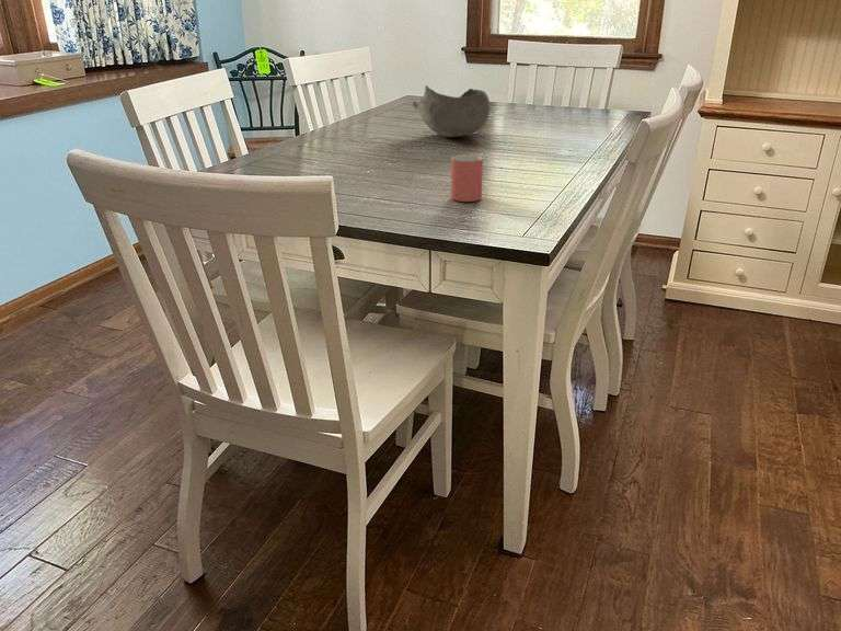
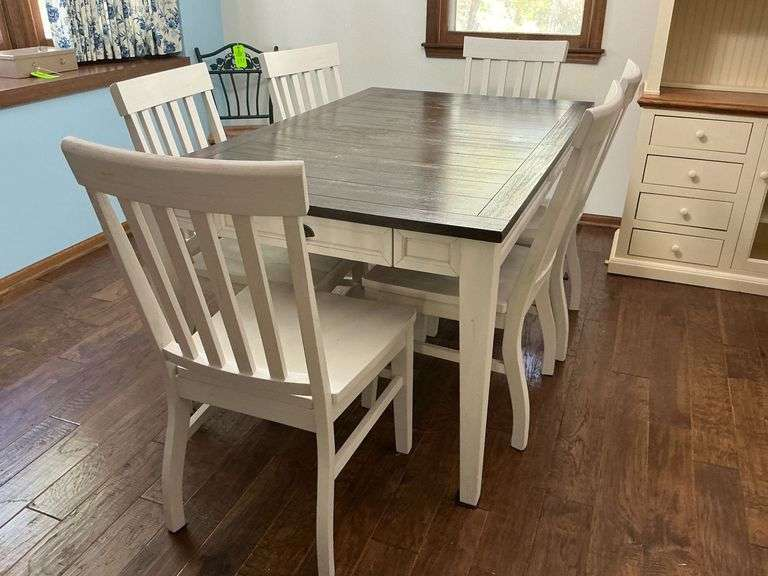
- bowl [412,84,492,138]
- cup [450,153,484,203]
